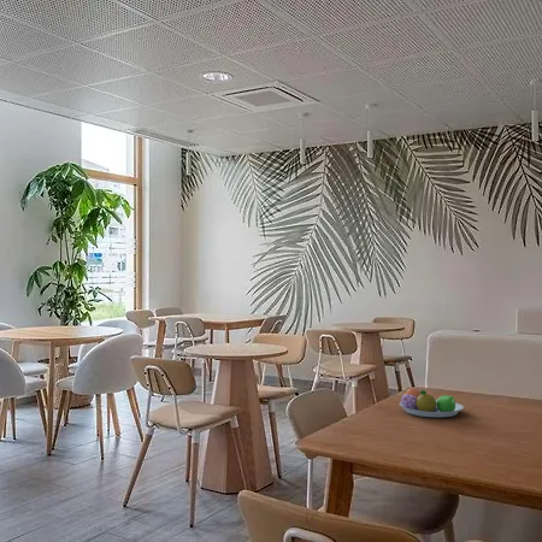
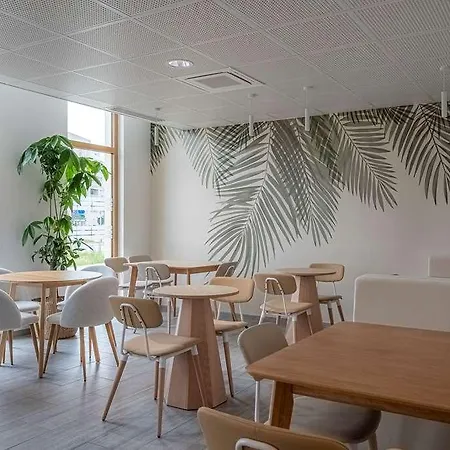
- fruit bowl [399,387,465,418]
